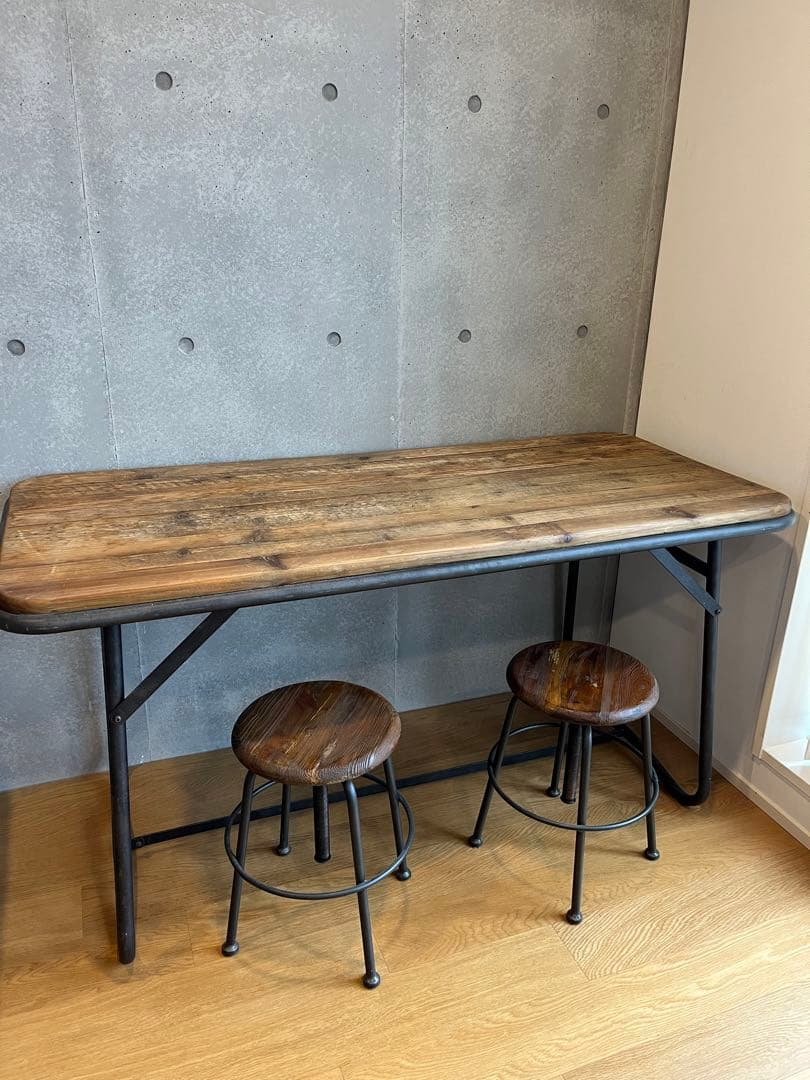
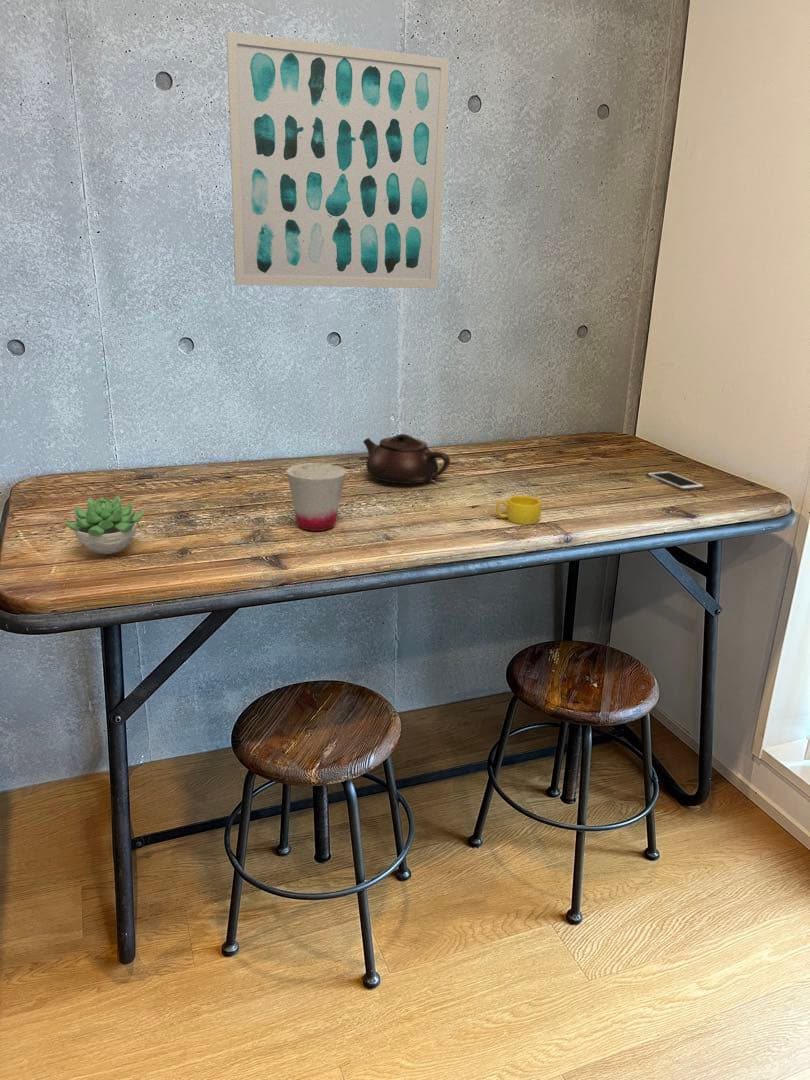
+ cup [285,462,347,532]
+ wall art [226,30,450,289]
+ teapot [362,433,451,485]
+ succulent plant [62,495,146,555]
+ cell phone [645,470,706,492]
+ cup [495,495,542,526]
